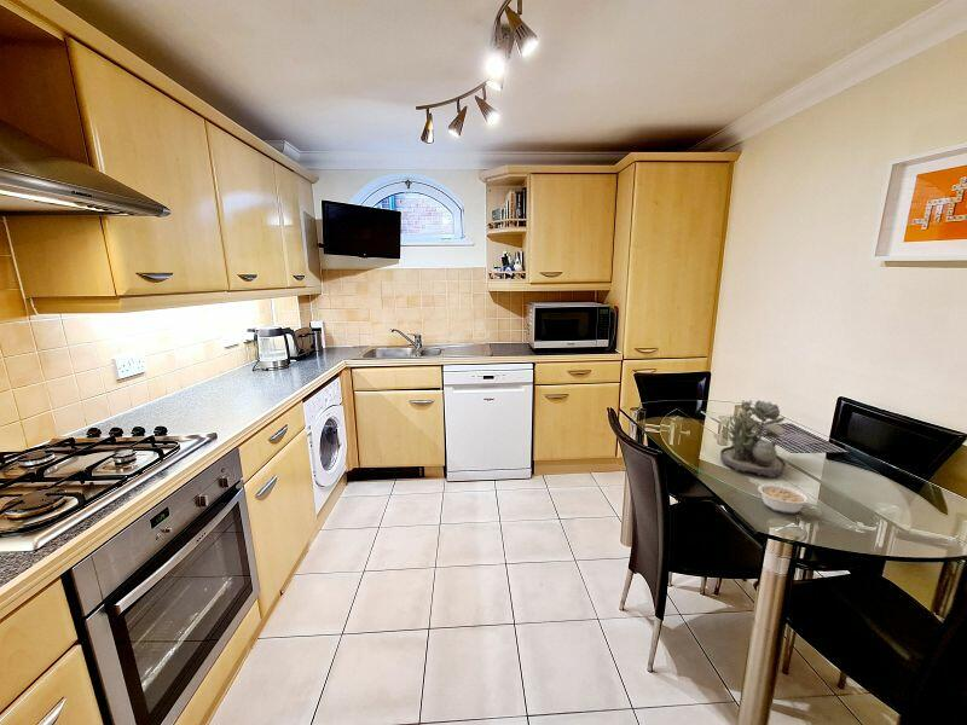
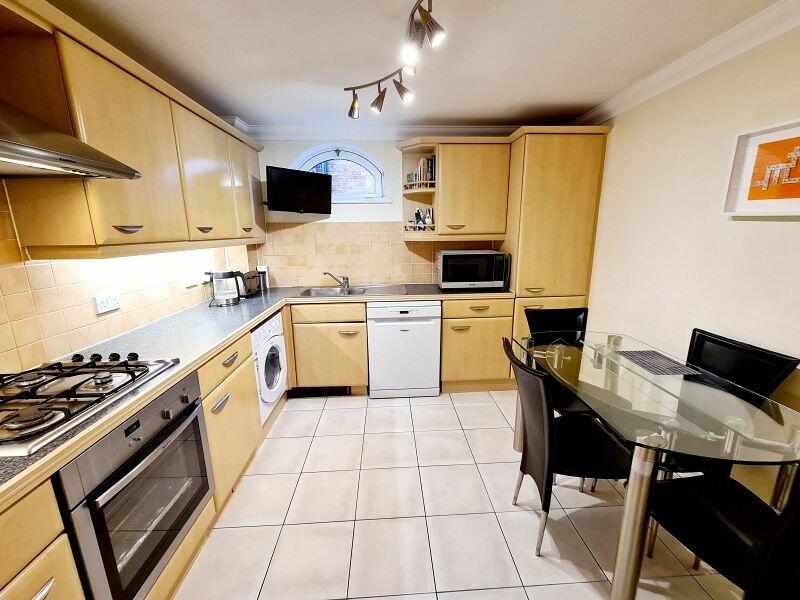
- legume [748,478,811,515]
- succulent plant [719,399,787,478]
